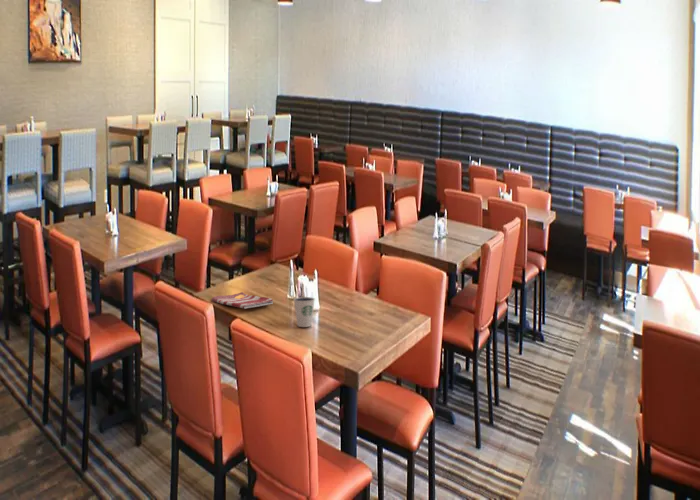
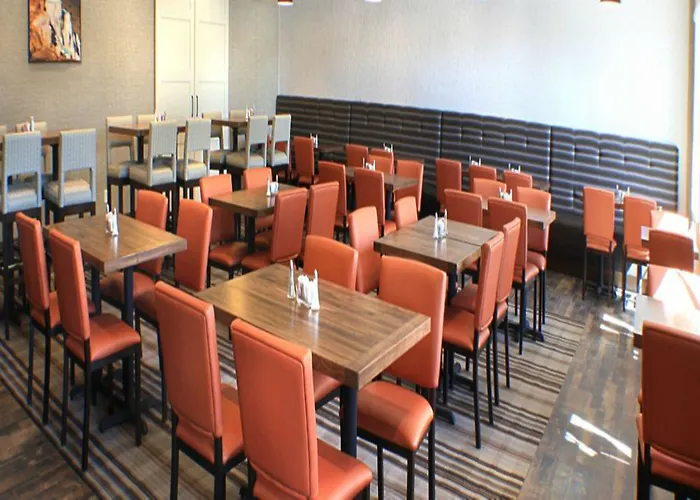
- dish towel [210,291,274,310]
- dixie cup [293,296,316,328]
